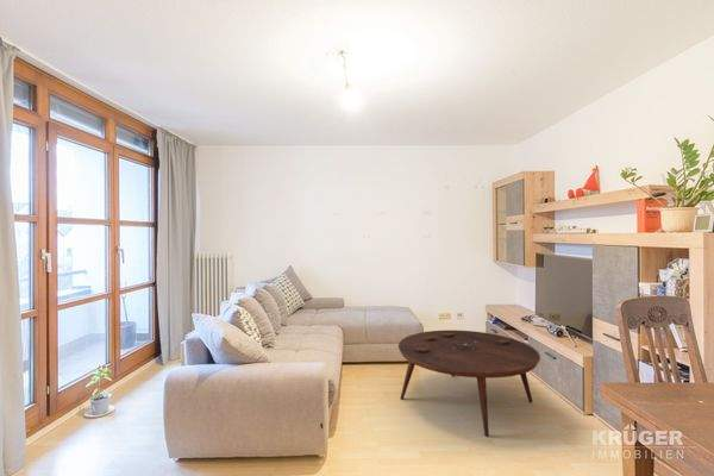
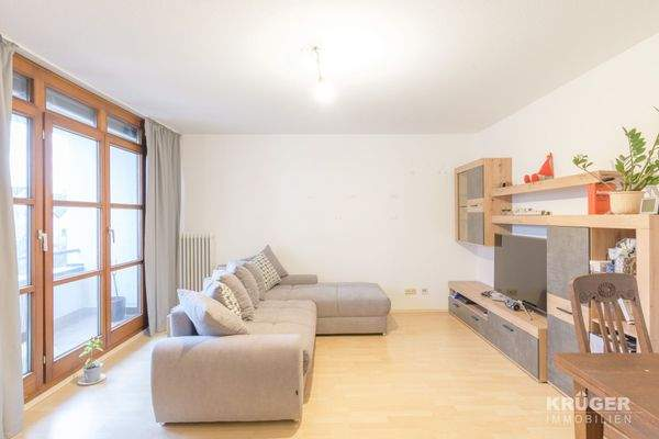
- coffee table [397,330,541,437]
